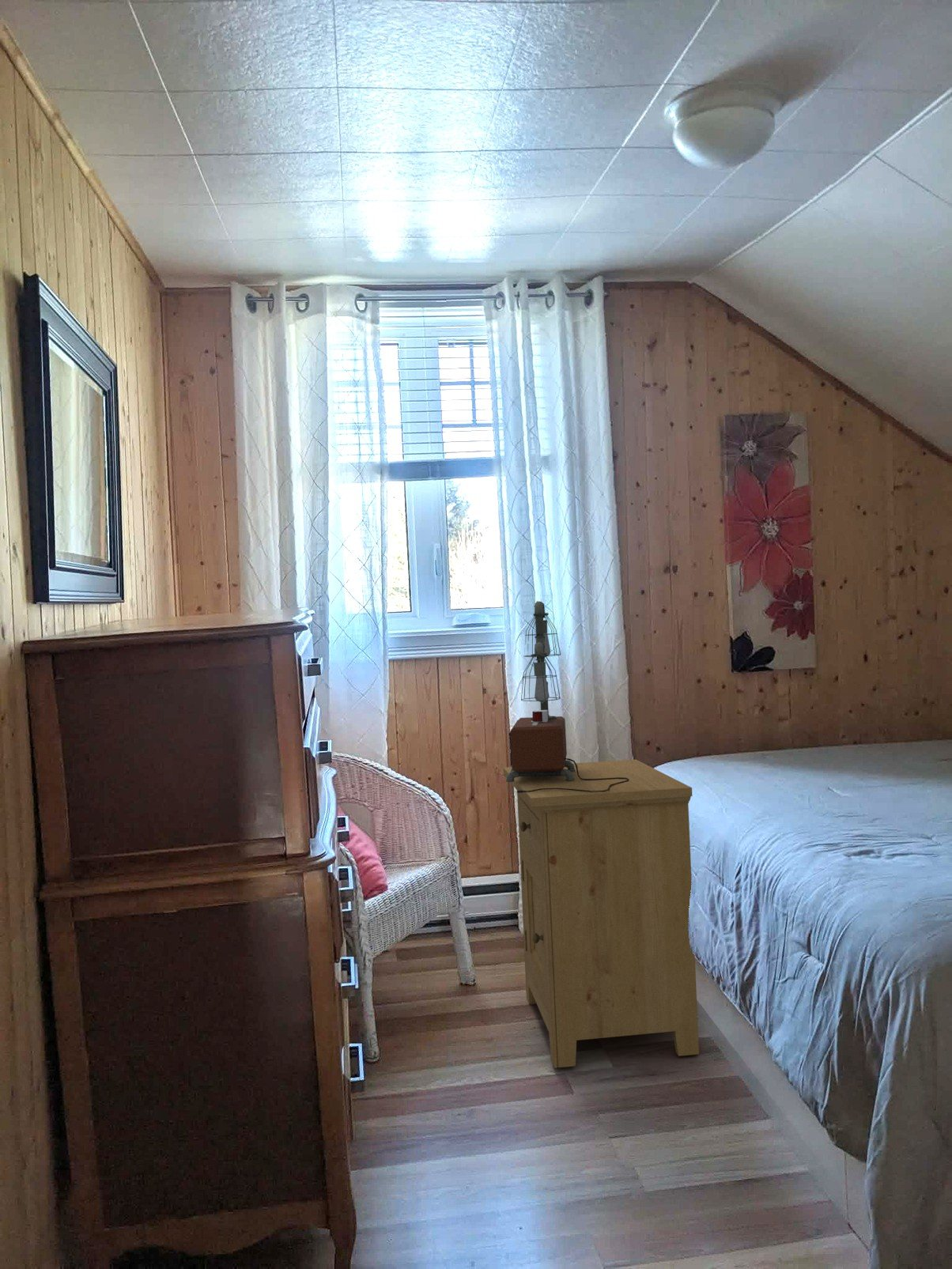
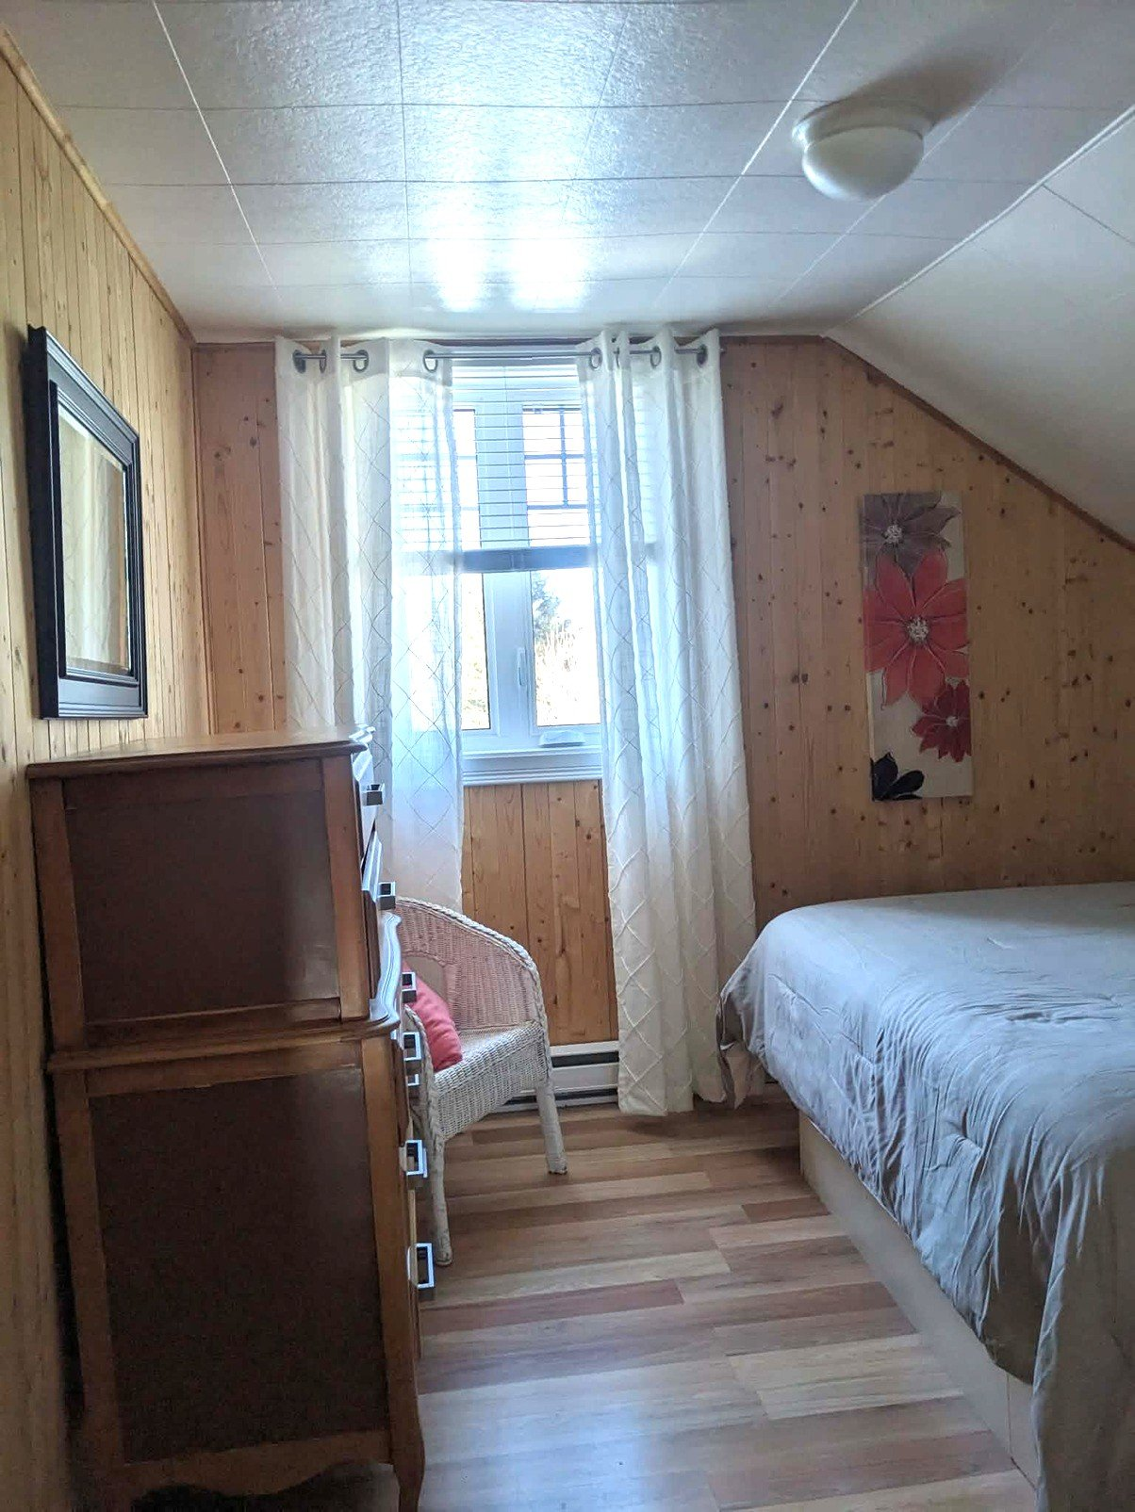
- nightstand [503,759,700,1069]
- table lamp [505,600,629,793]
